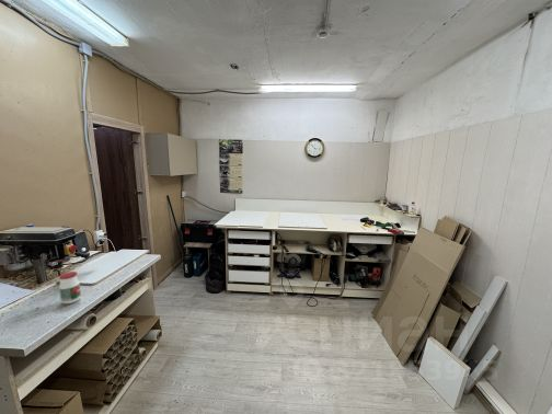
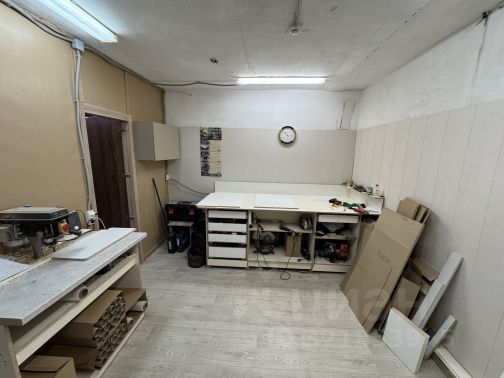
- jar [58,271,82,304]
